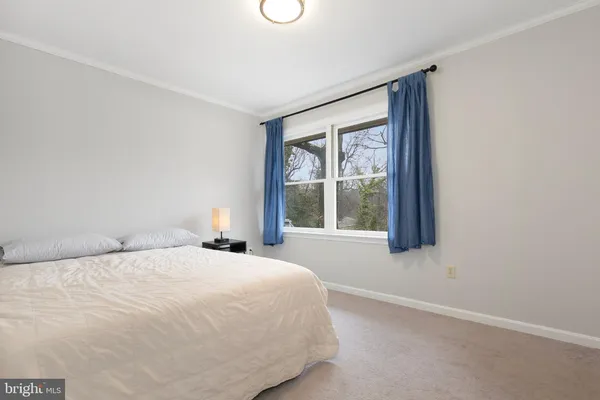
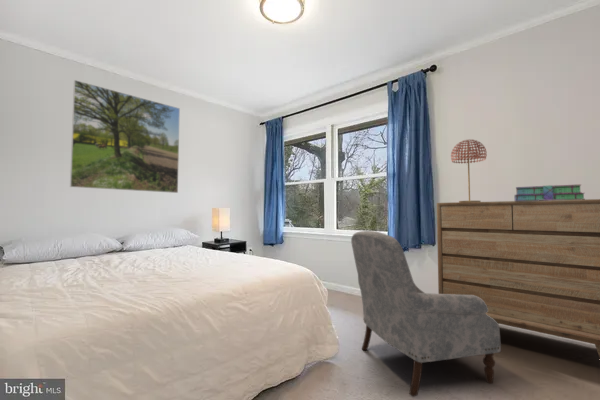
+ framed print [69,79,181,194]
+ dresser [436,198,600,358]
+ armchair [350,230,502,398]
+ table lamp [450,138,488,202]
+ stack of books [514,183,585,201]
